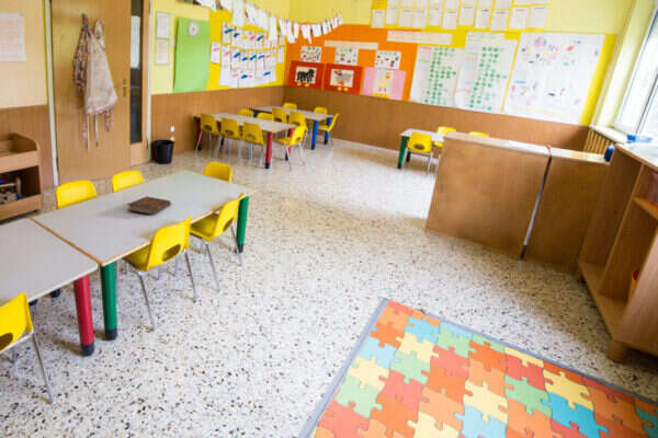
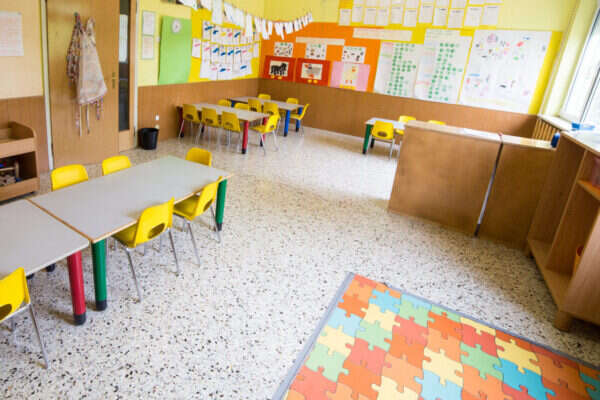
- book [126,195,172,216]
